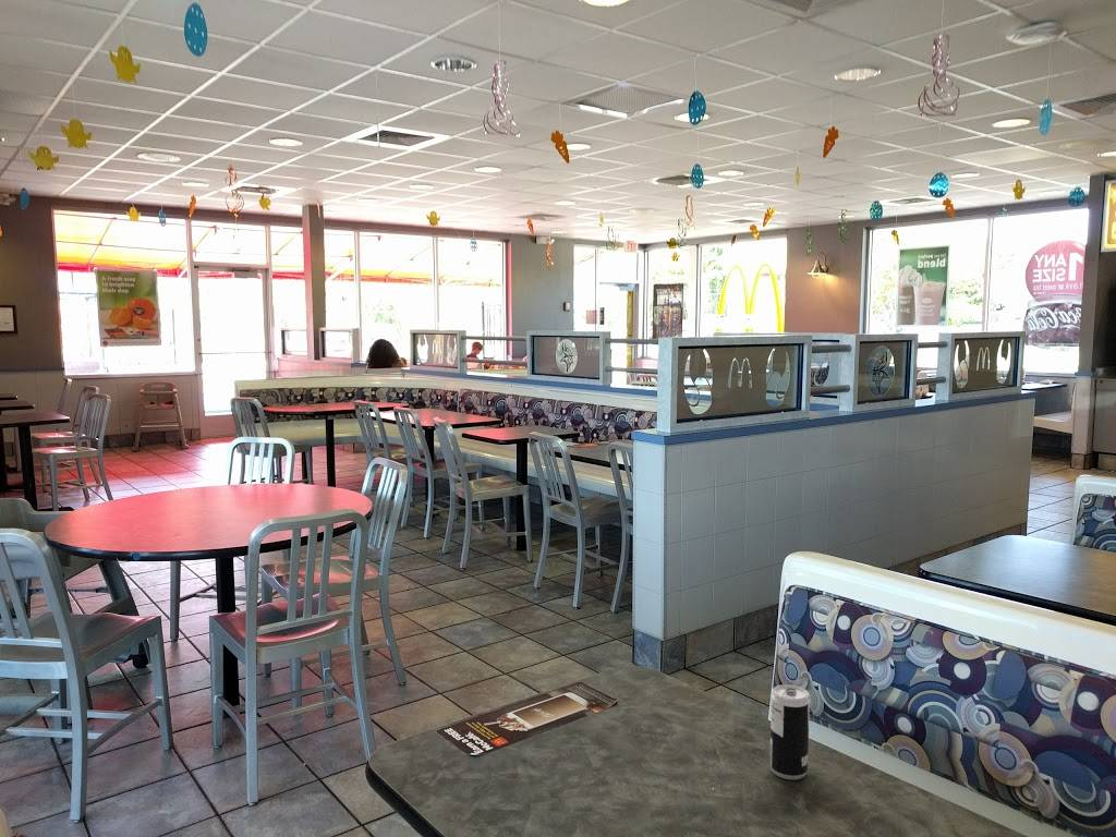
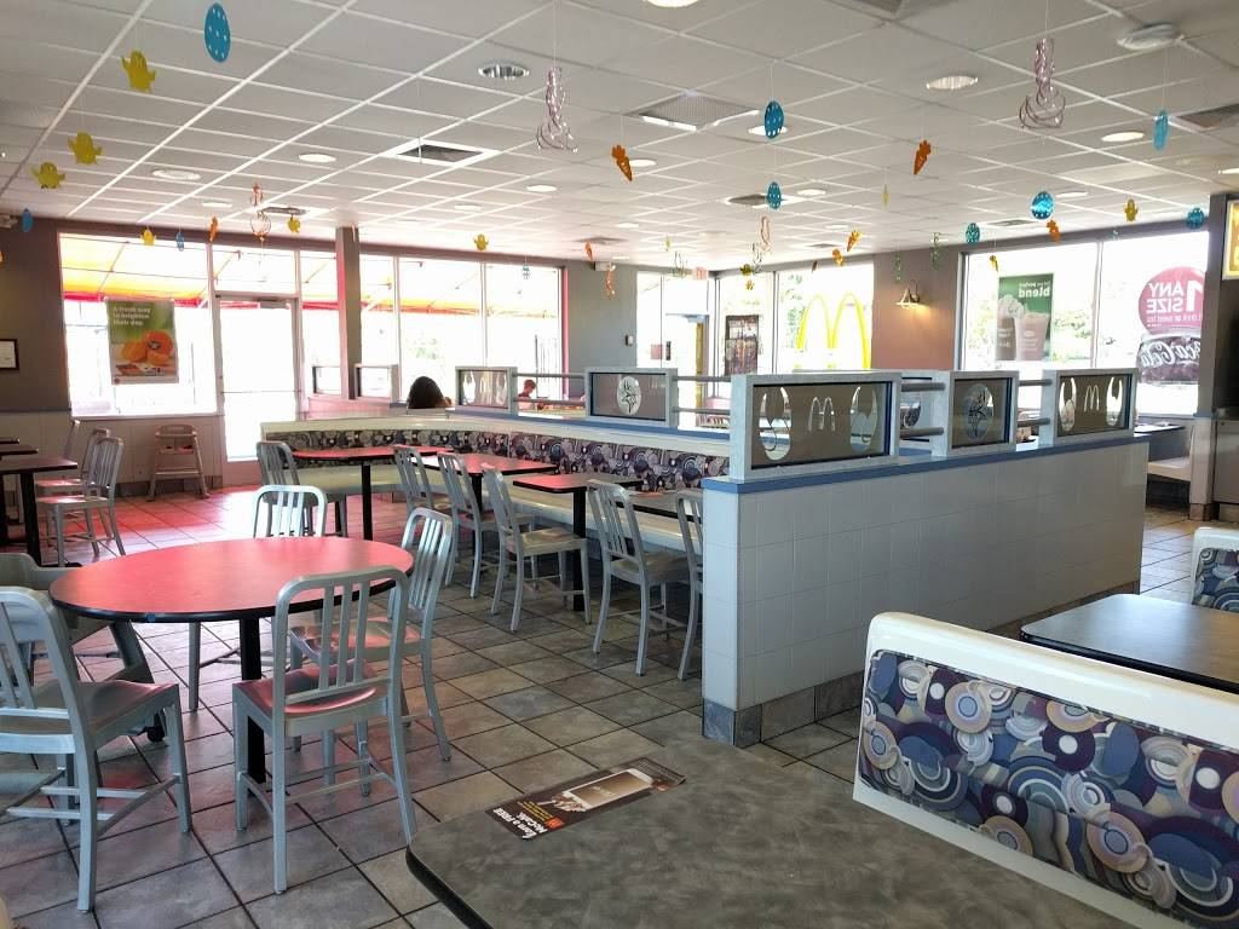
- beverage can [769,683,811,780]
